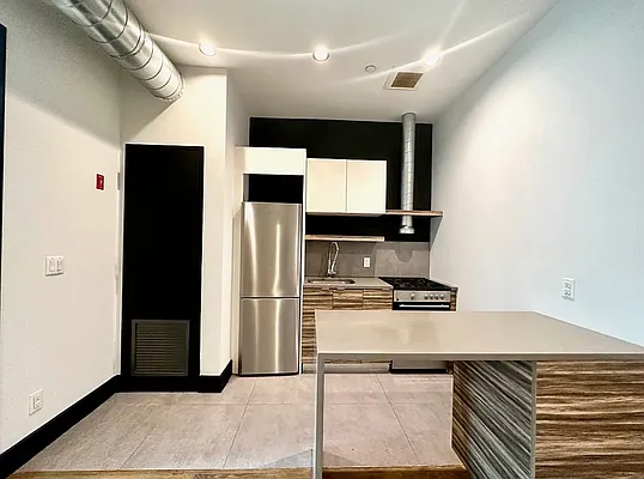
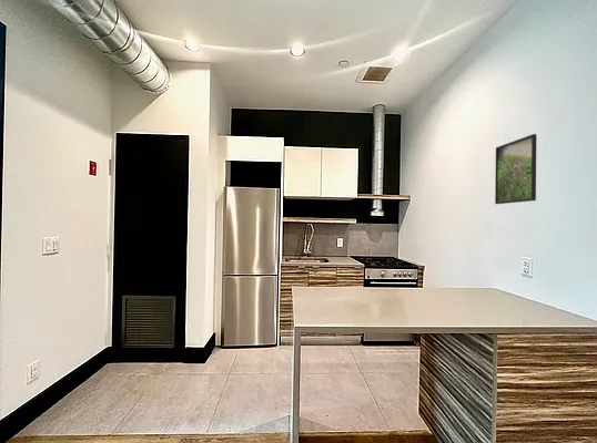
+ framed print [494,133,537,205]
